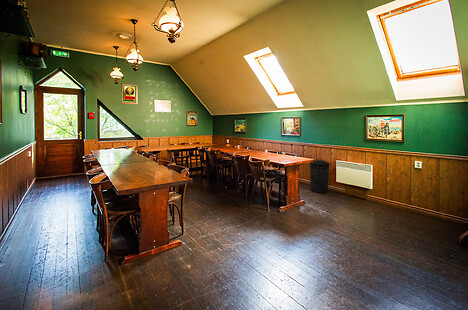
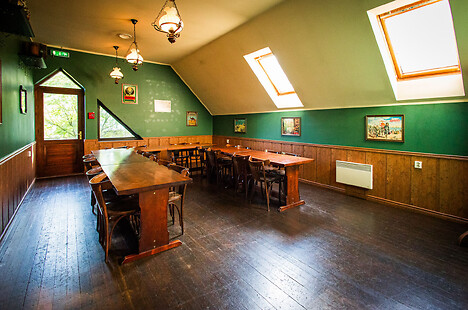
- trash can [309,158,331,194]
